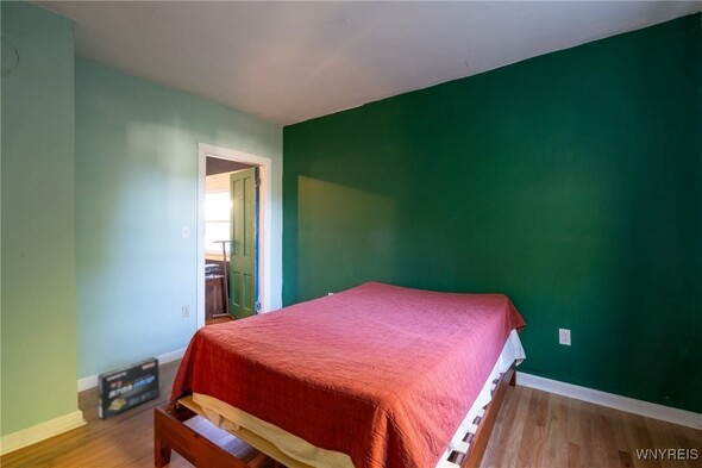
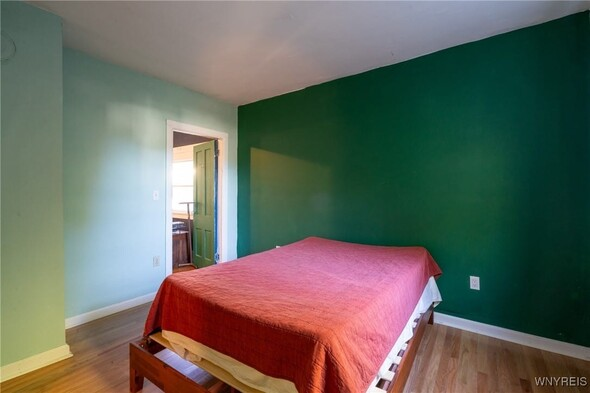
- box [96,356,161,420]
